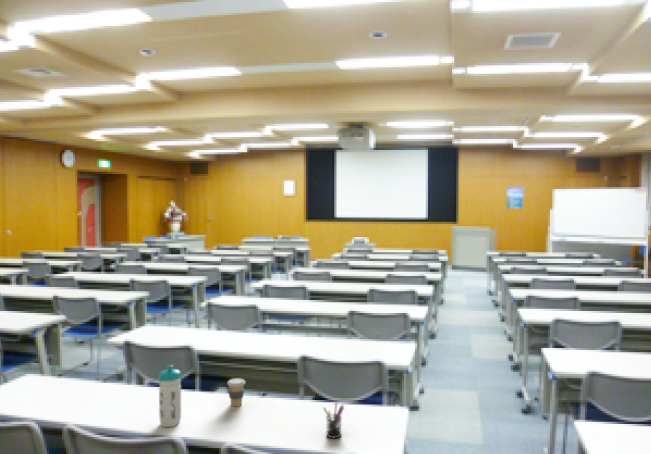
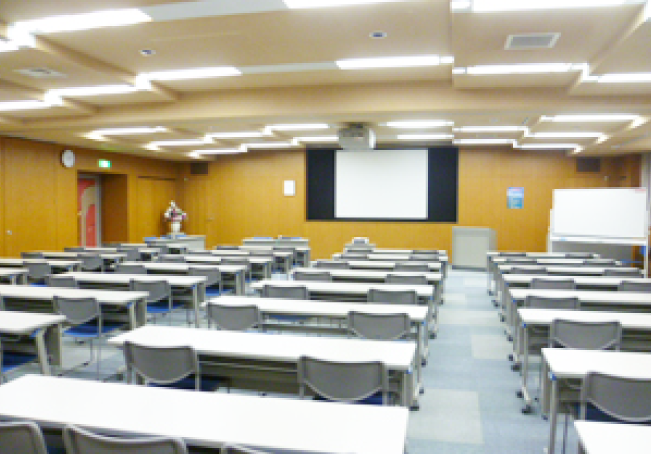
- coffee cup [226,377,246,407]
- pen holder [322,400,345,439]
- water bottle [157,364,183,428]
